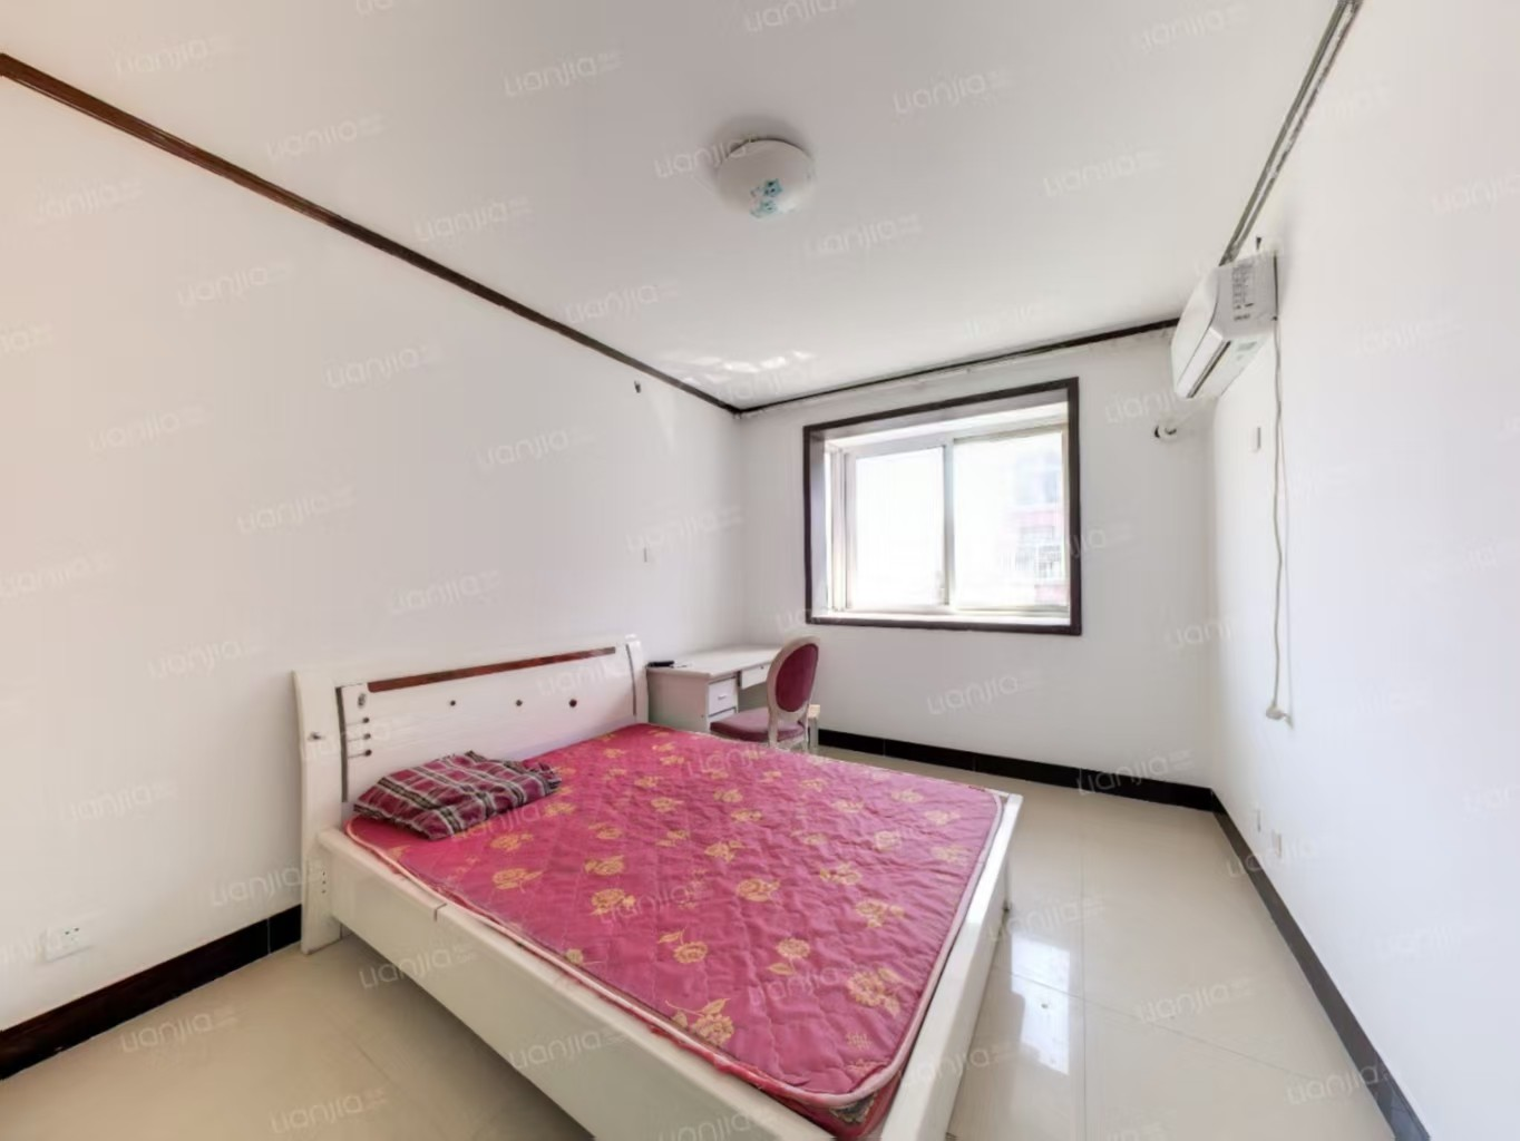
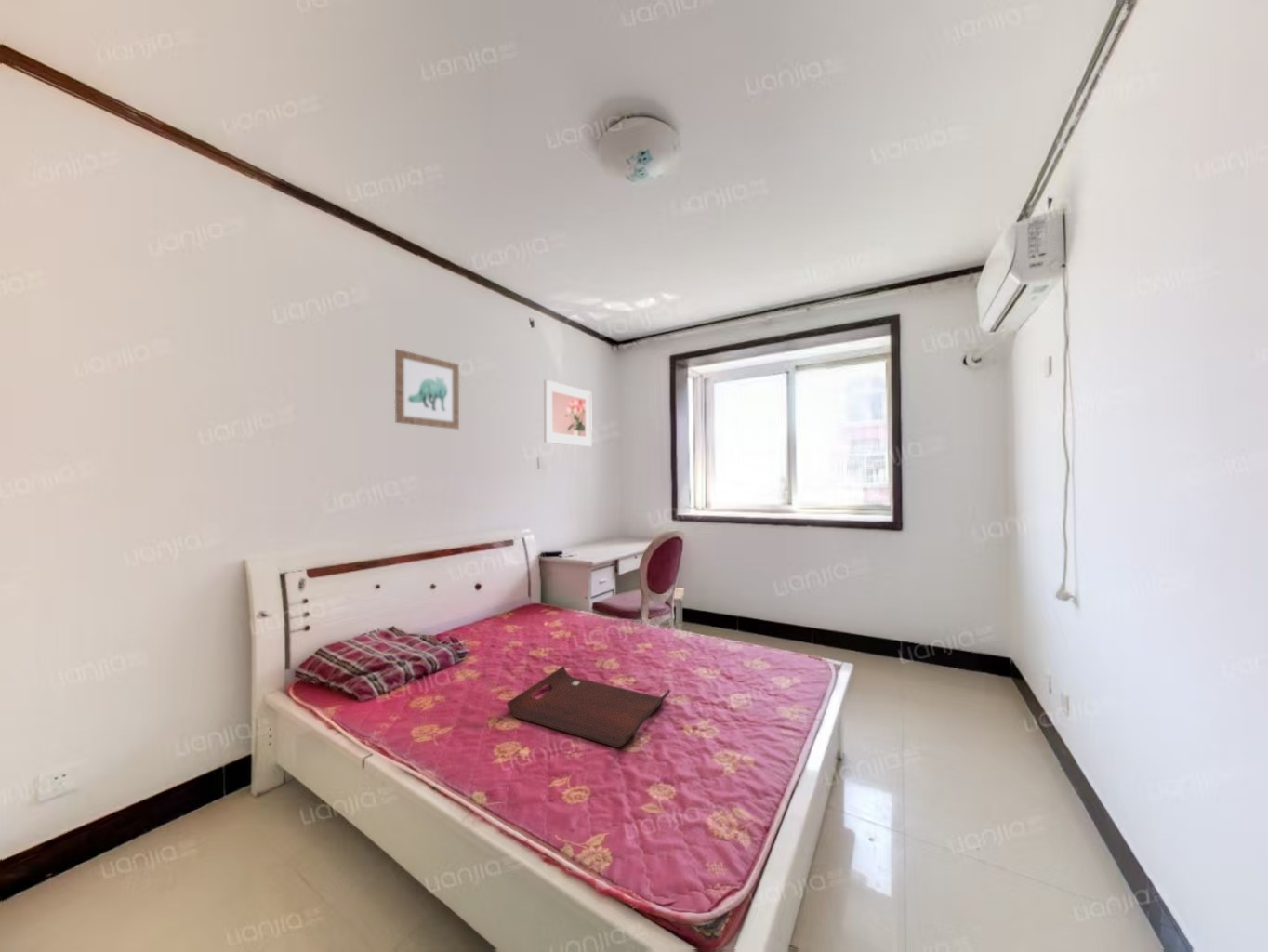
+ serving tray [506,665,671,748]
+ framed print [543,378,593,447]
+ wall art [394,348,460,430]
